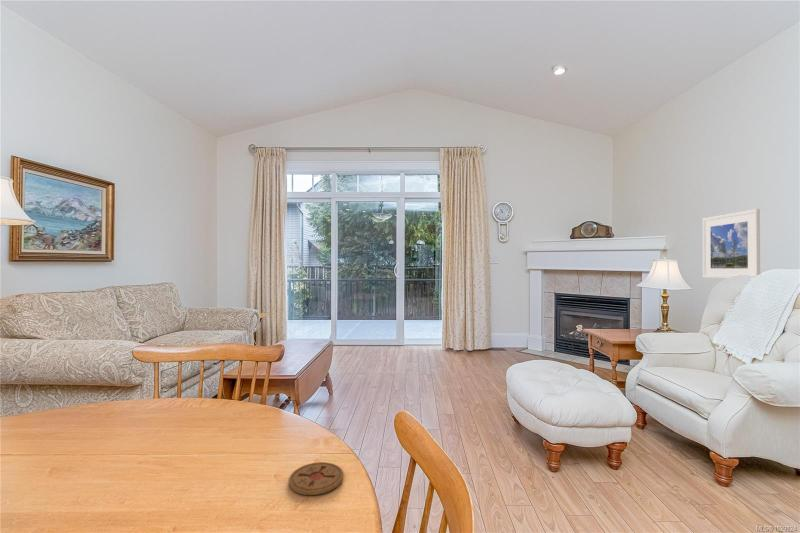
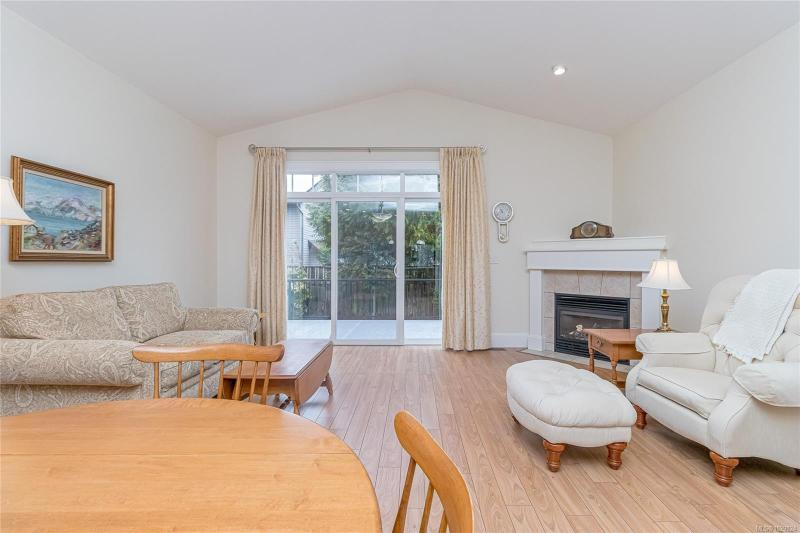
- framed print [702,208,761,280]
- coaster [288,461,344,496]
